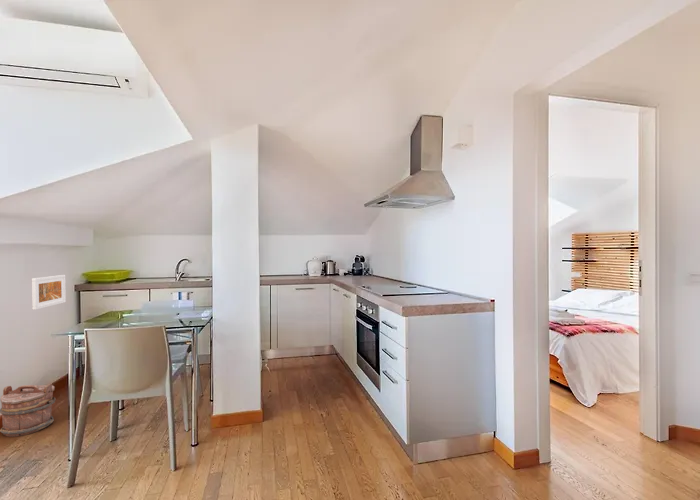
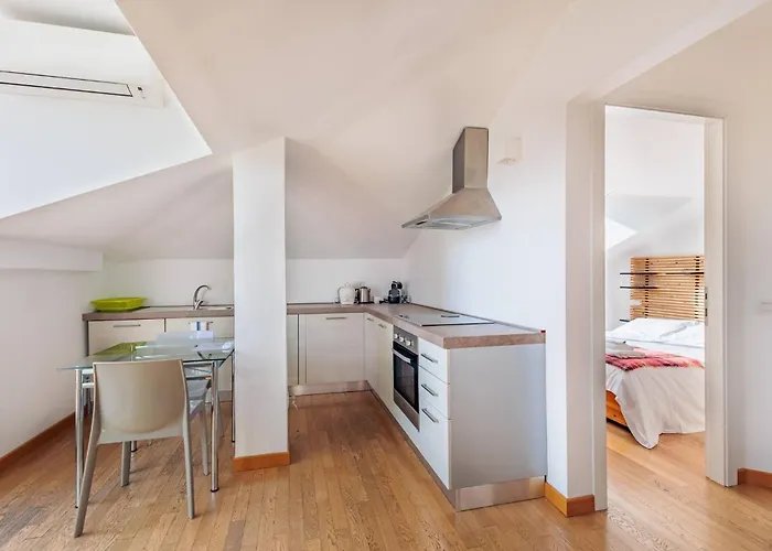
- bucket [0,383,57,438]
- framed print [31,274,67,311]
